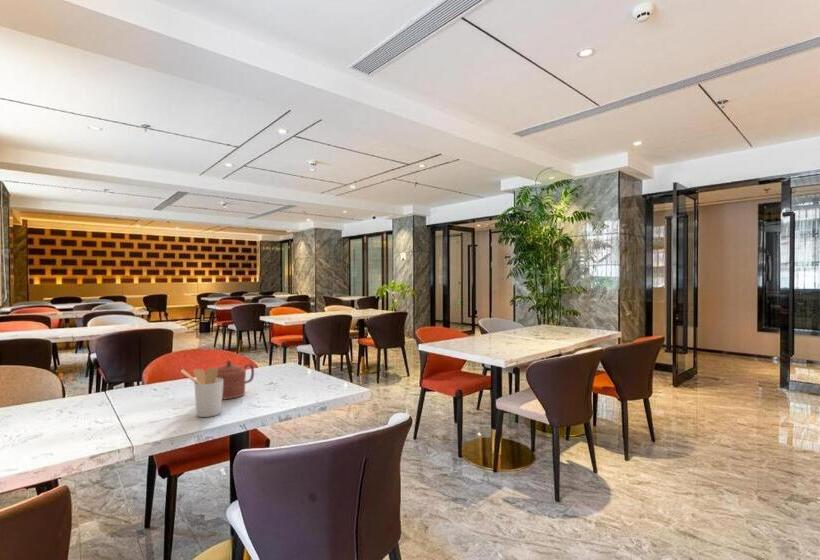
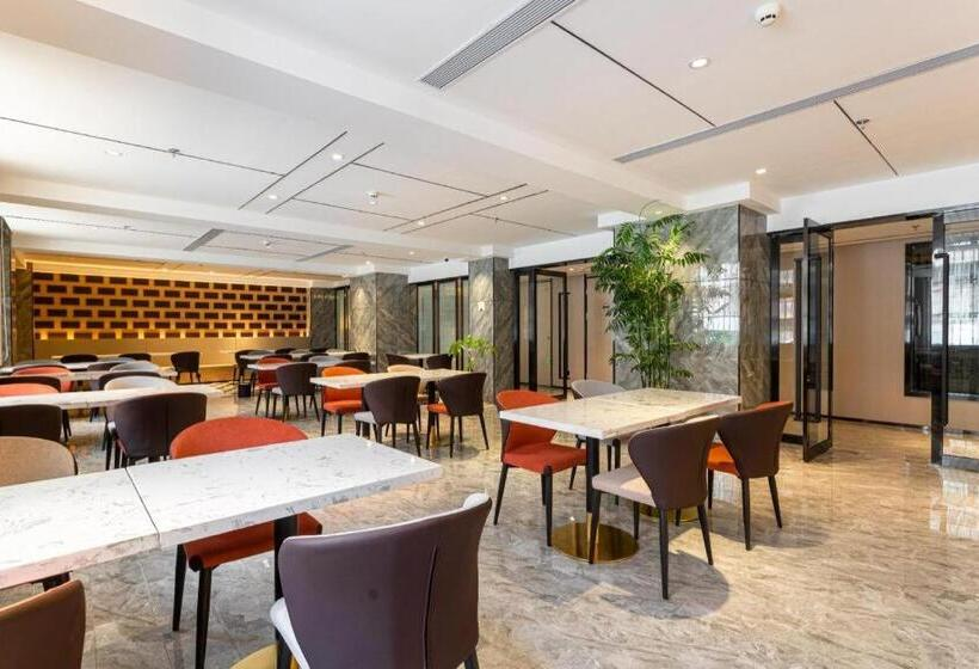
- teapot [204,359,255,400]
- utensil holder [180,367,223,418]
